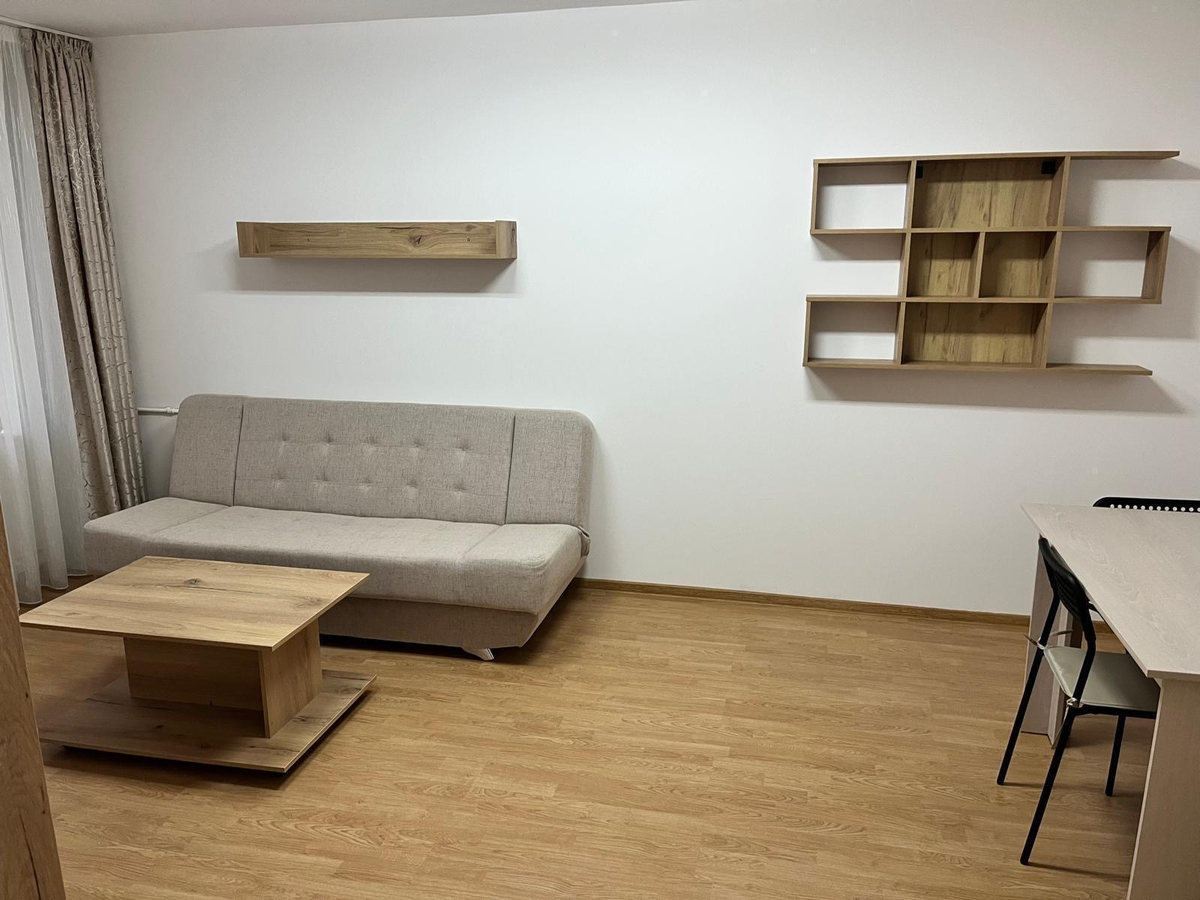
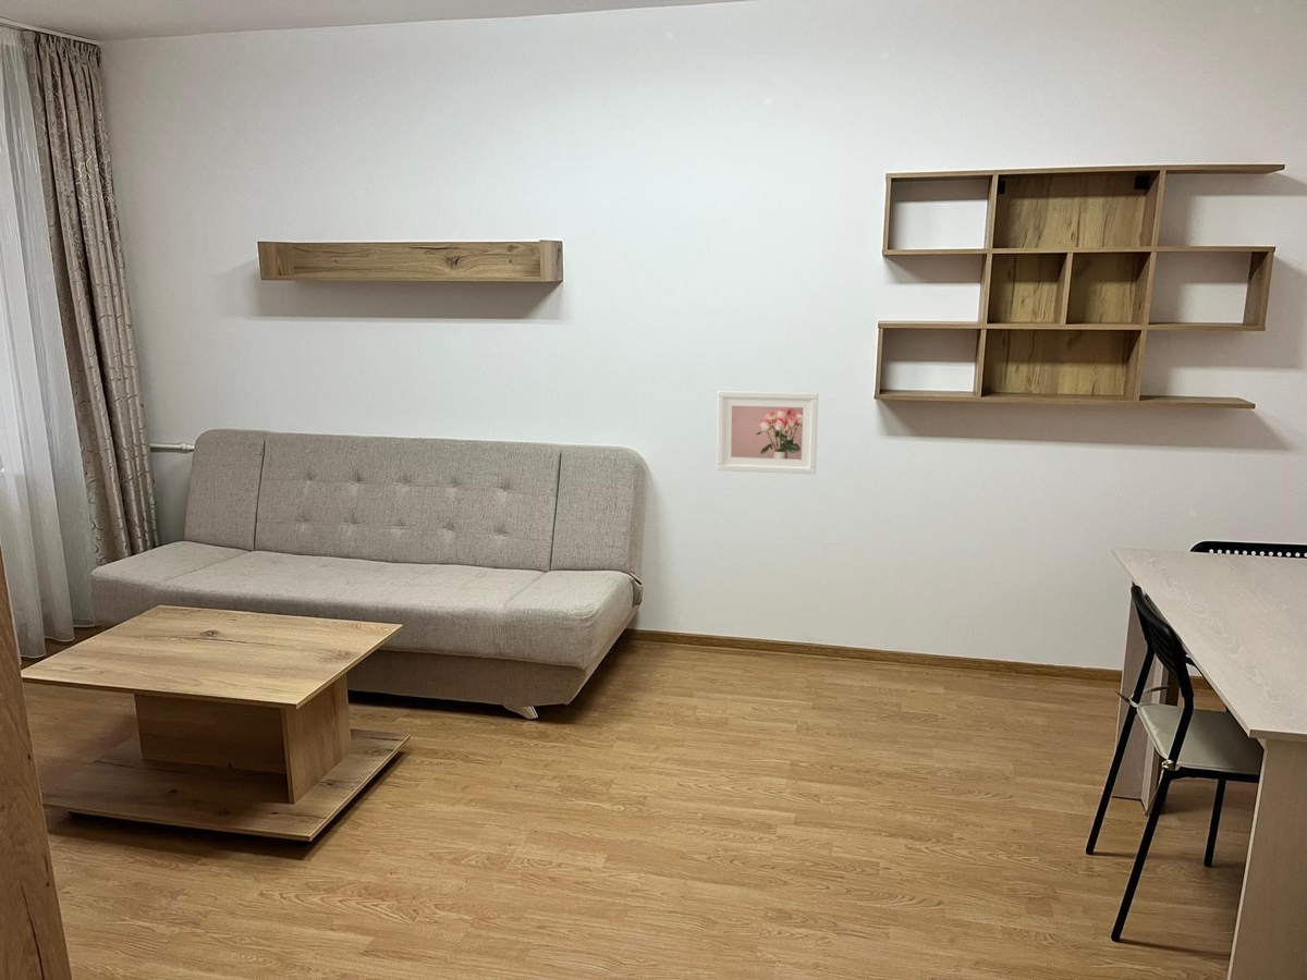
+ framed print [716,390,819,475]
